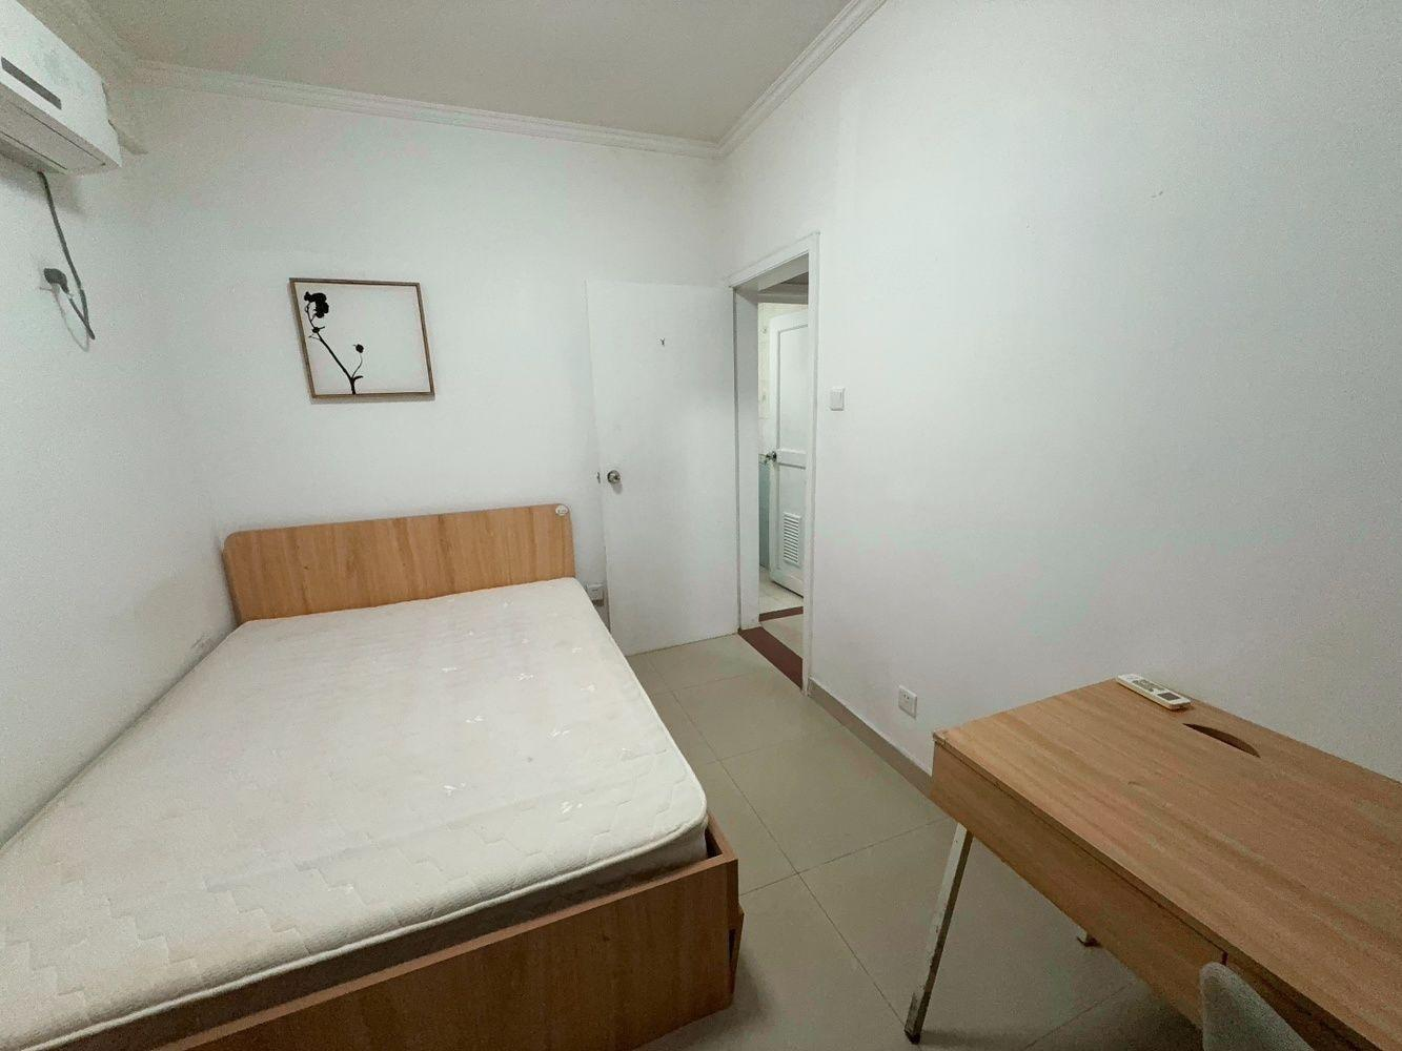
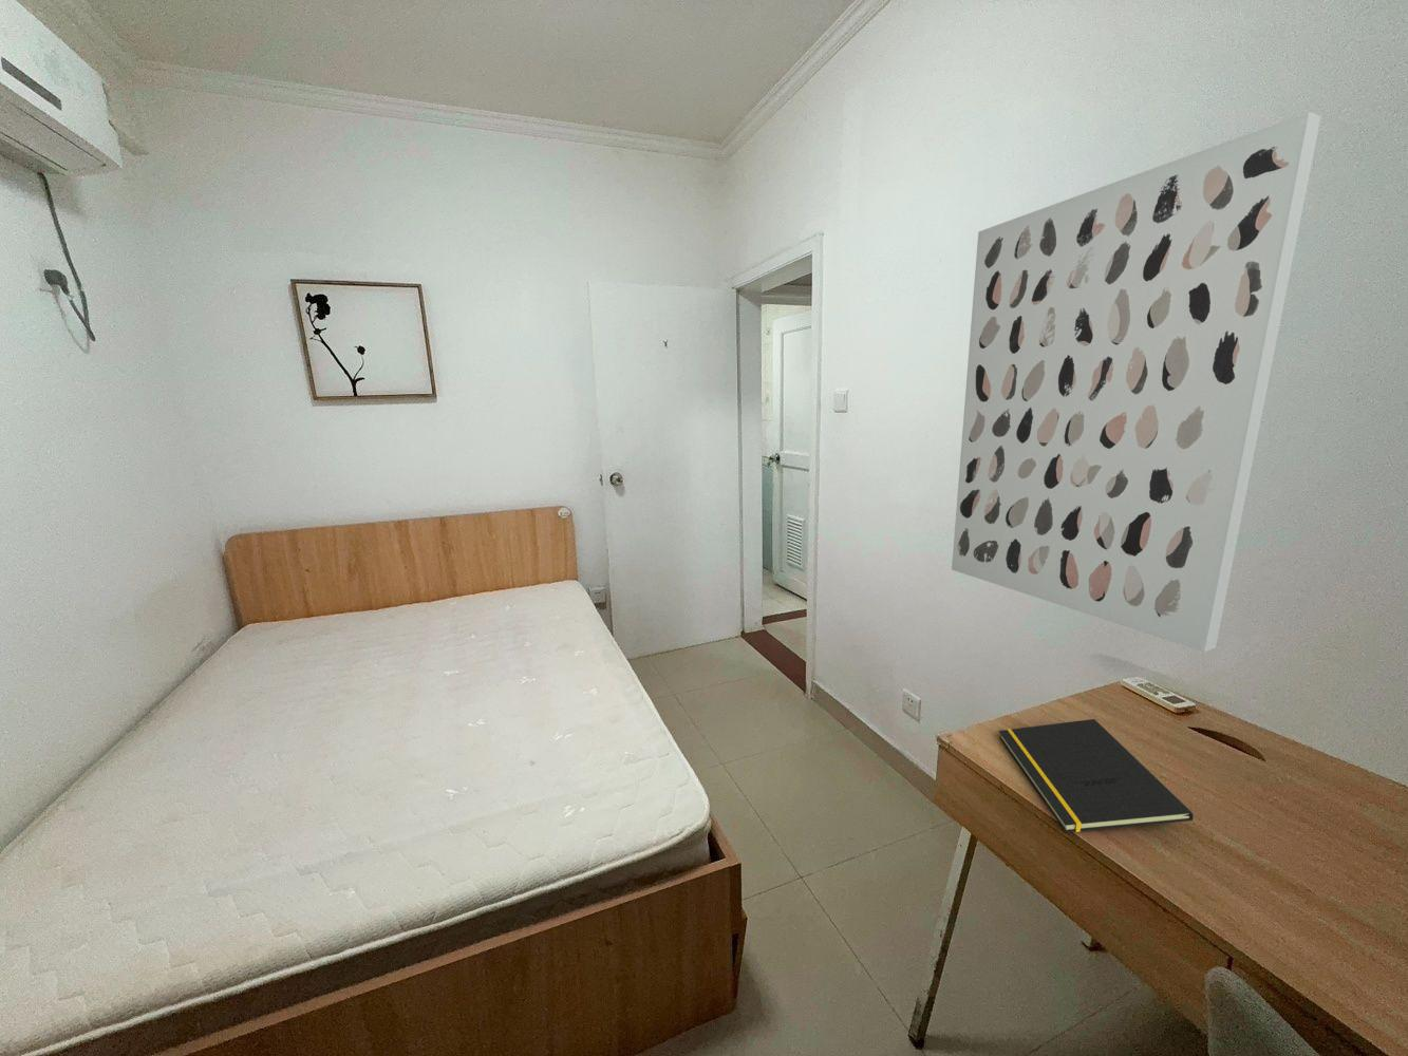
+ wall art [951,111,1323,652]
+ notepad [999,718,1195,833]
